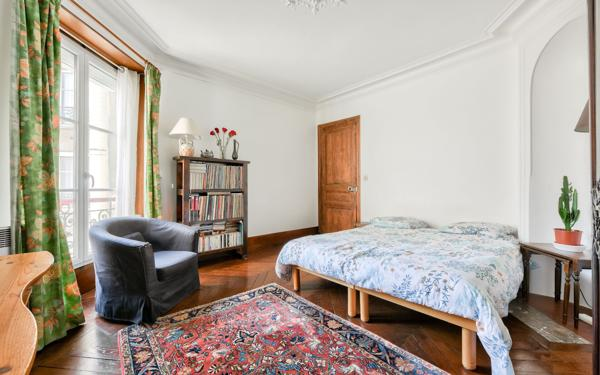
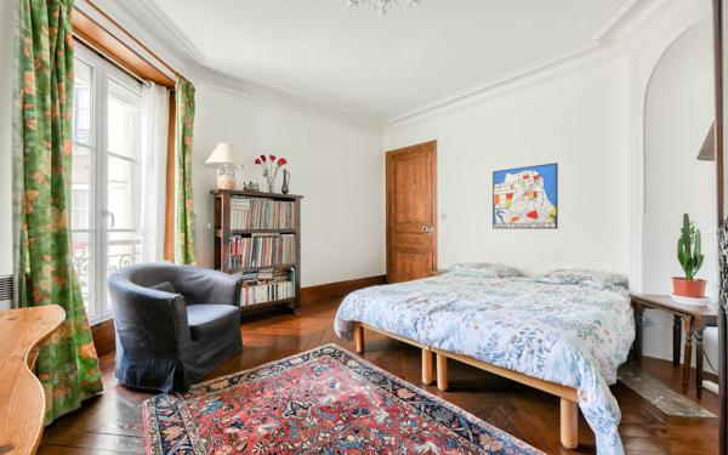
+ wall art [491,161,559,231]
